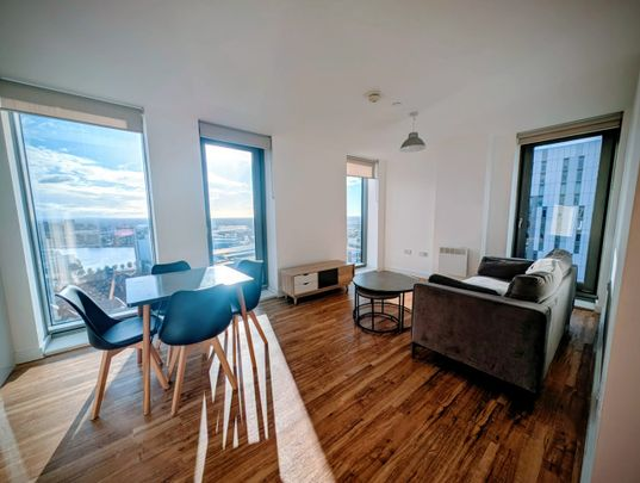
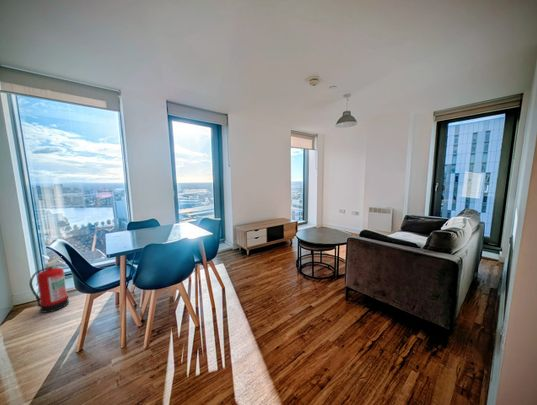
+ fire extinguisher [28,257,70,314]
